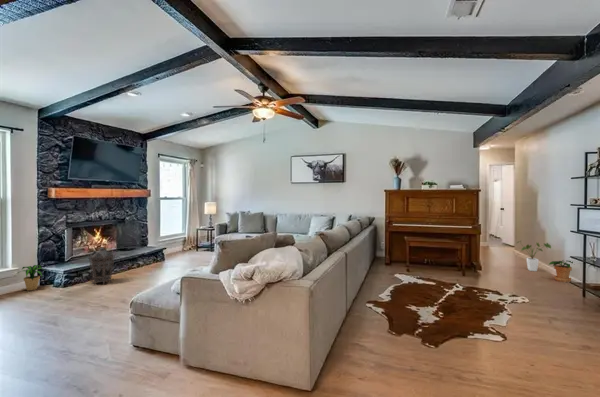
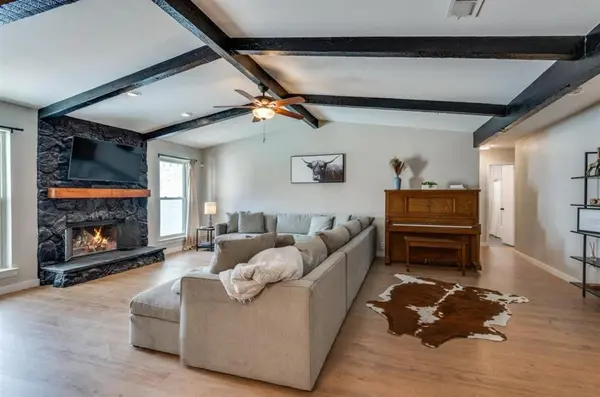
- potted plant [548,259,574,283]
- potted plant [13,264,46,291]
- house plant [516,239,552,272]
- lantern [86,247,118,286]
